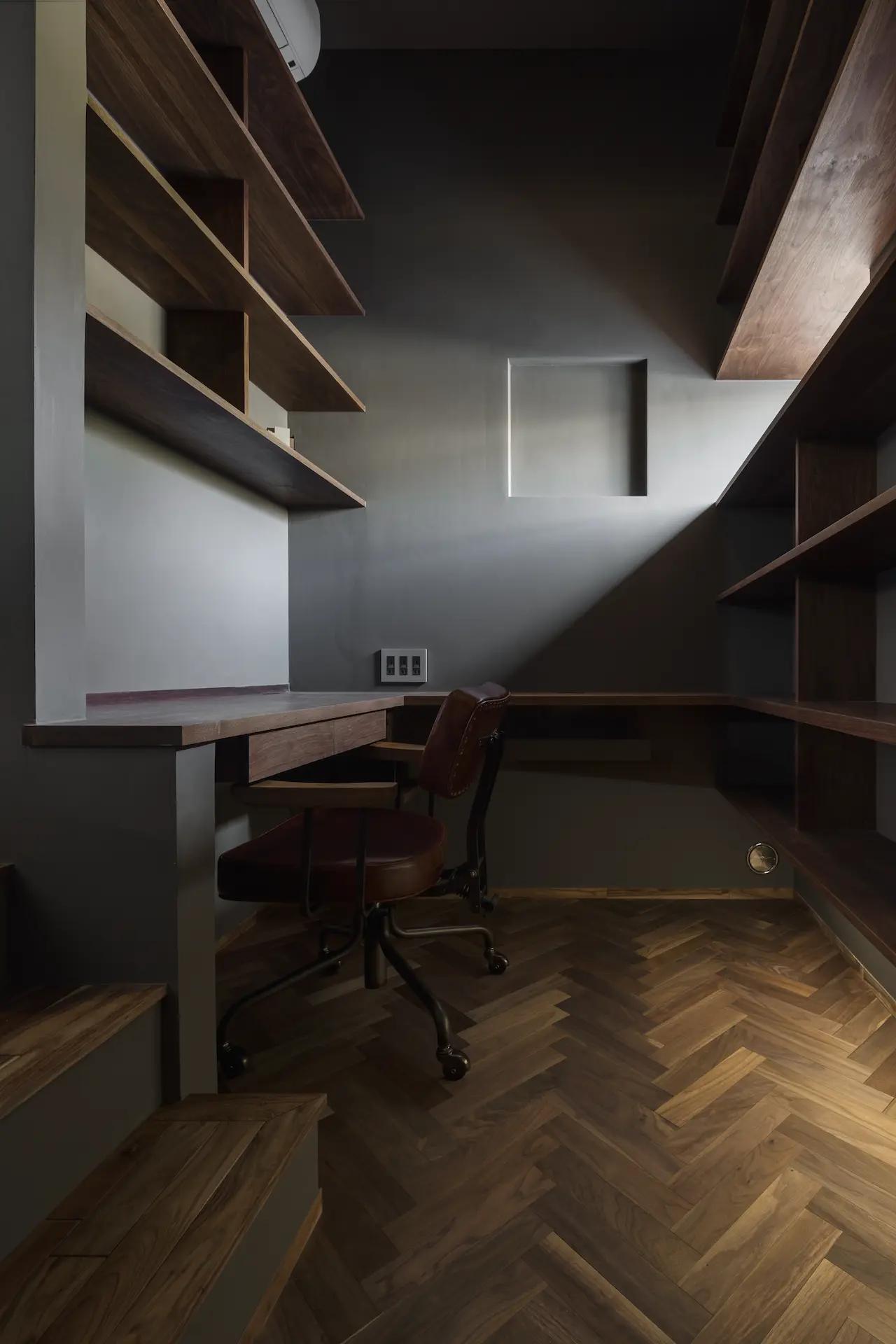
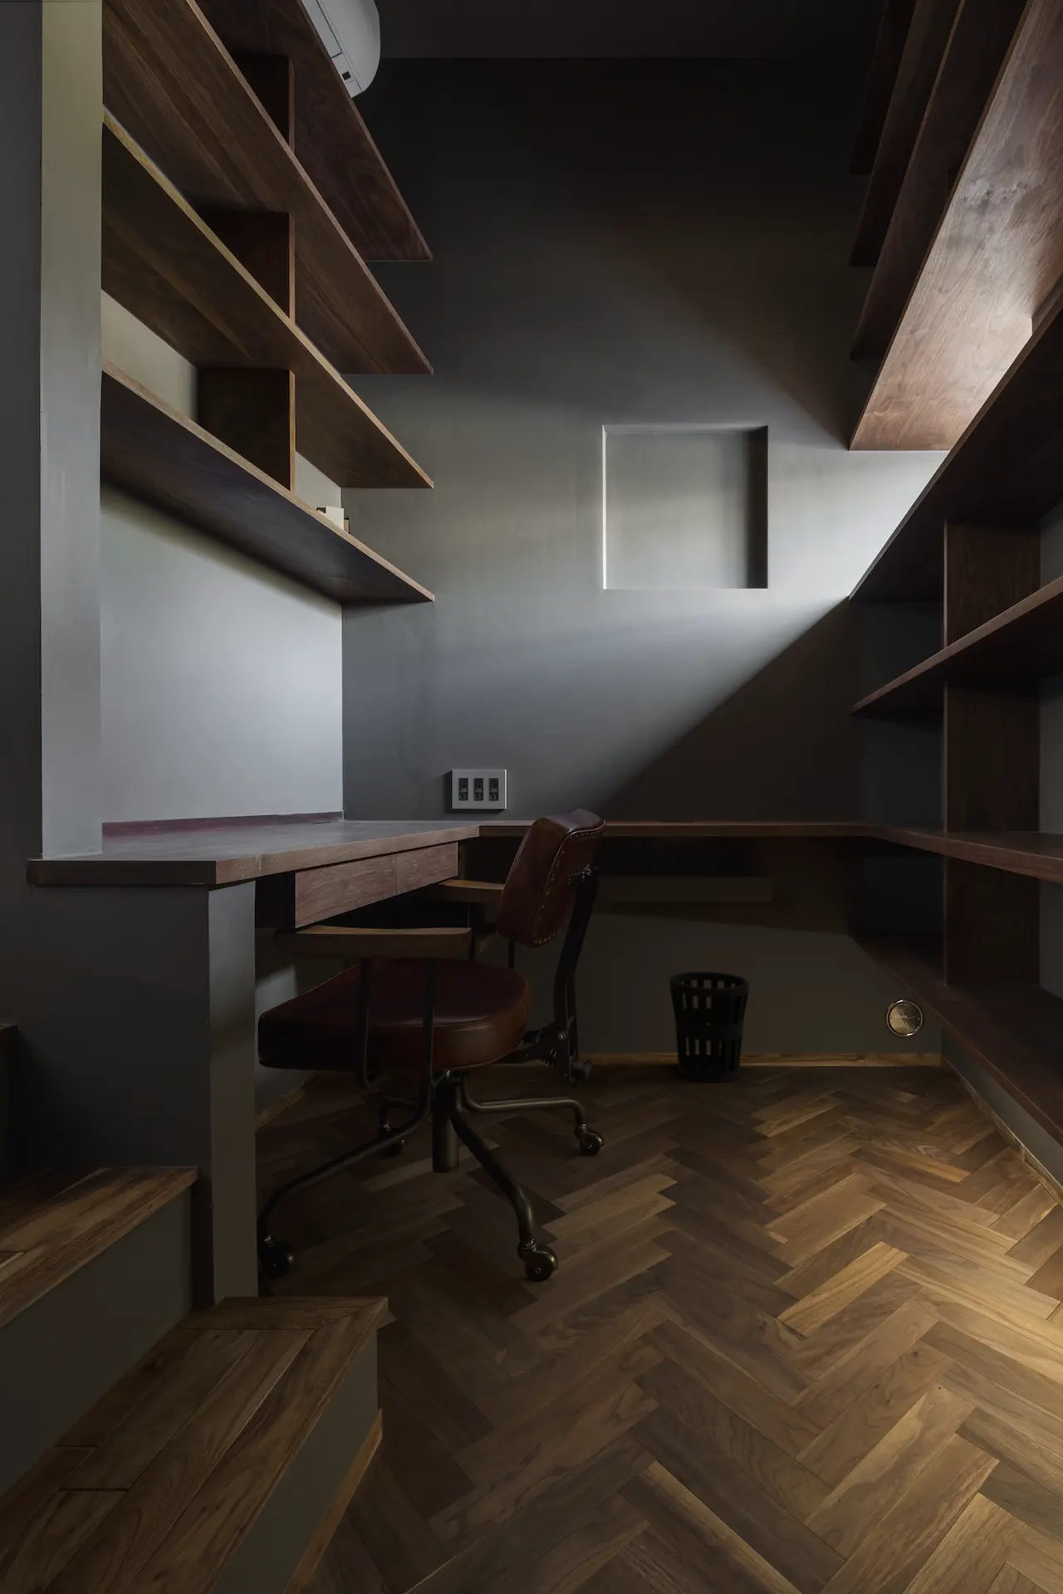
+ wastebasket [668,970,750,1084]
